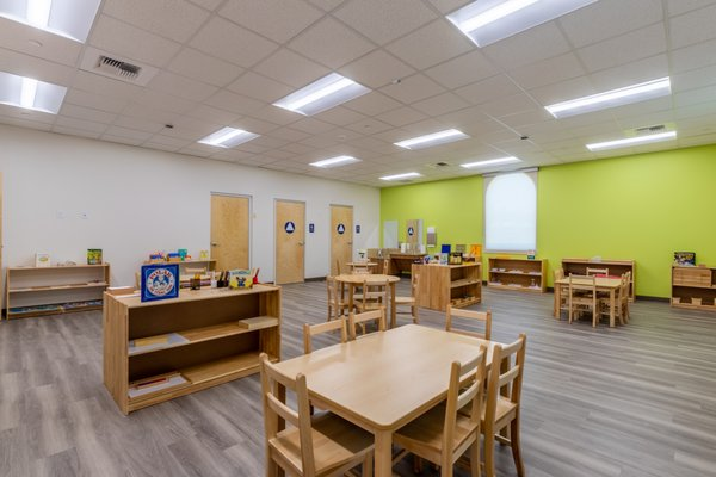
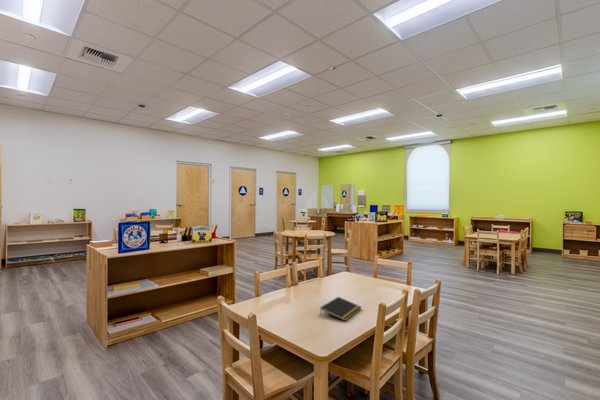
+ notepad [319,296,362,322]
